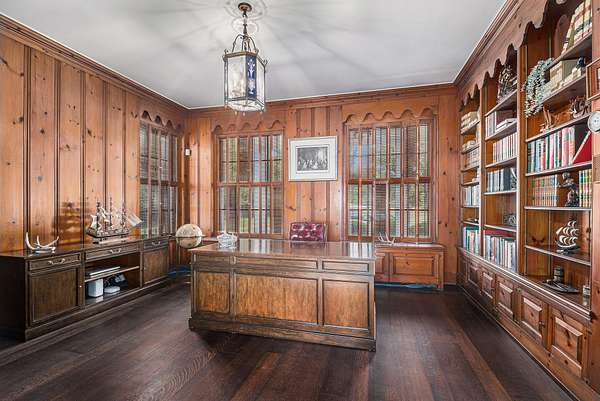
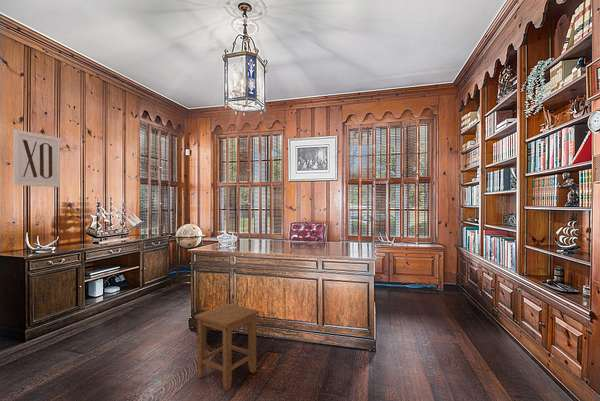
+ stool [194,303,260,391]
+ wall art [13,128,61,188]
